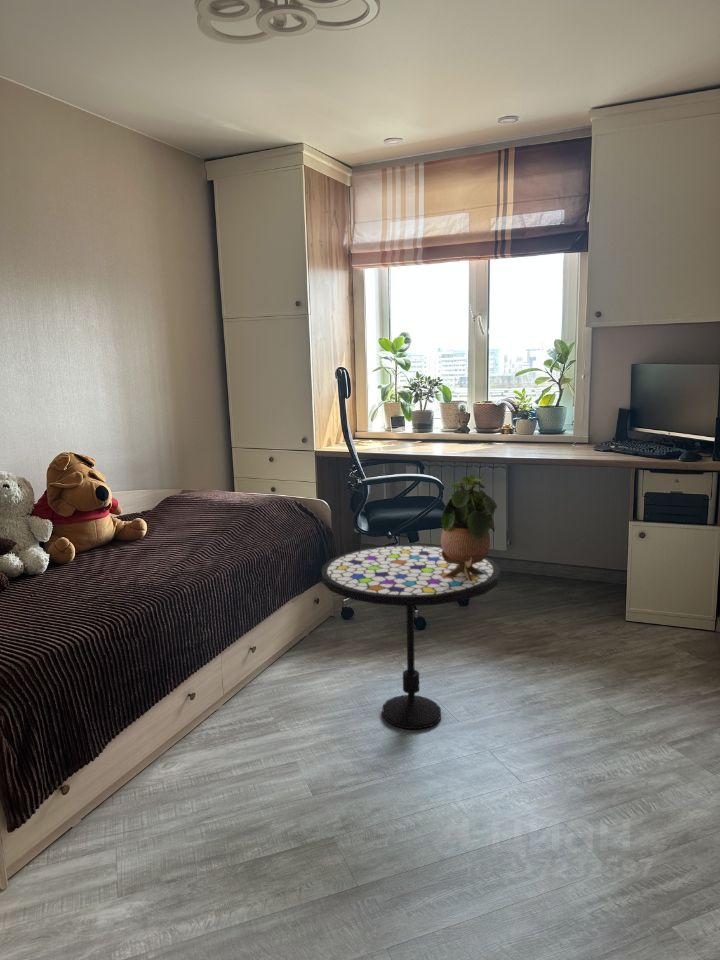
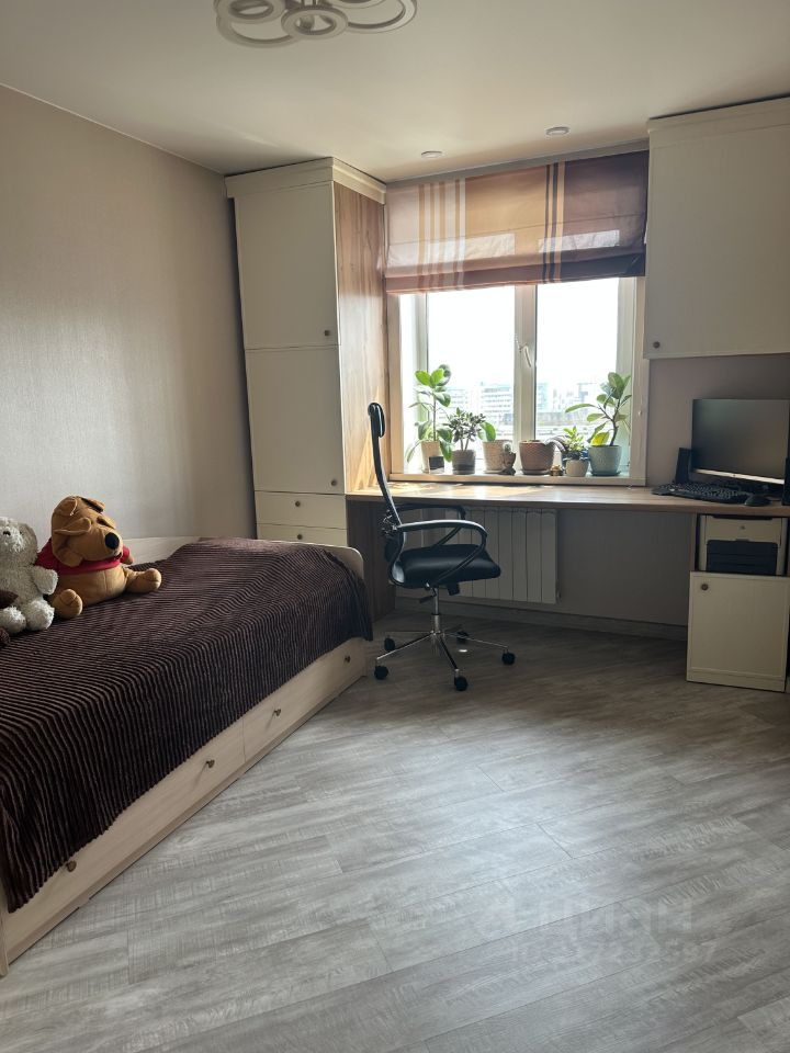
- potted plant [440,471,498,581]
- side table [321,544,501,730]
